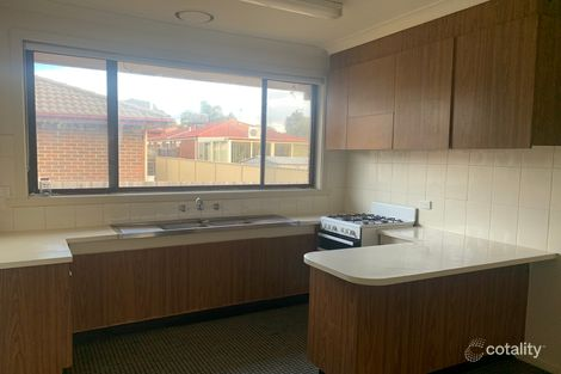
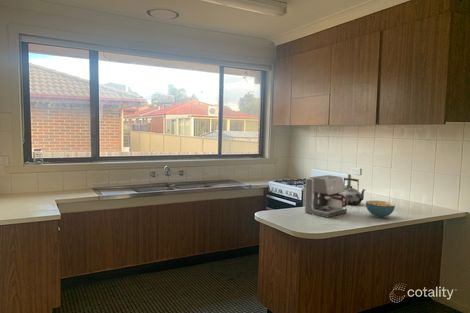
+ cereal bowl [365,200,396,218]
+ kettle [339,176,367,206]
+ coffee maker [304,174,349,219]
